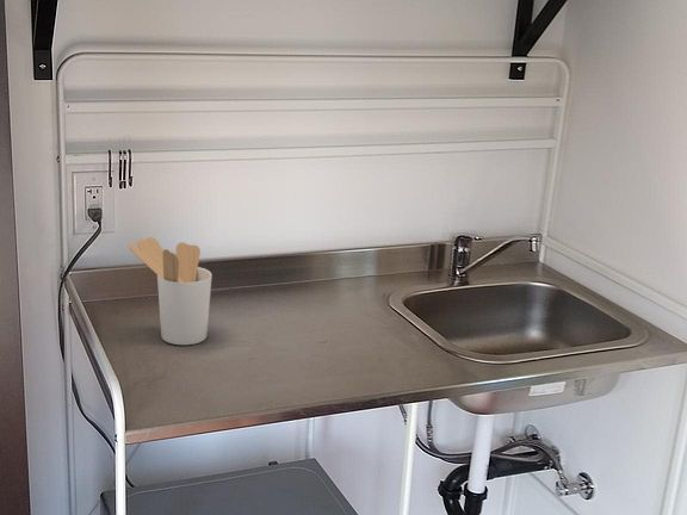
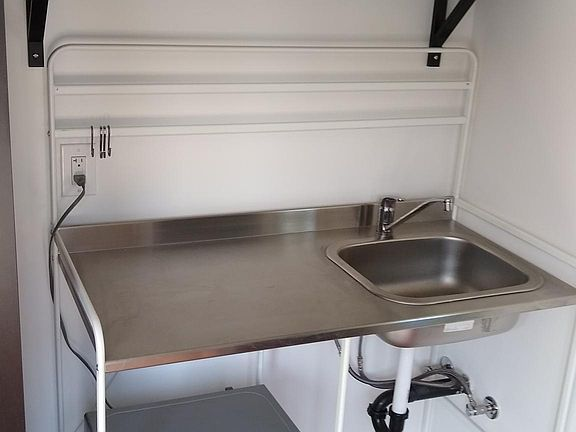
- utensil holder [128,236,213,346]
